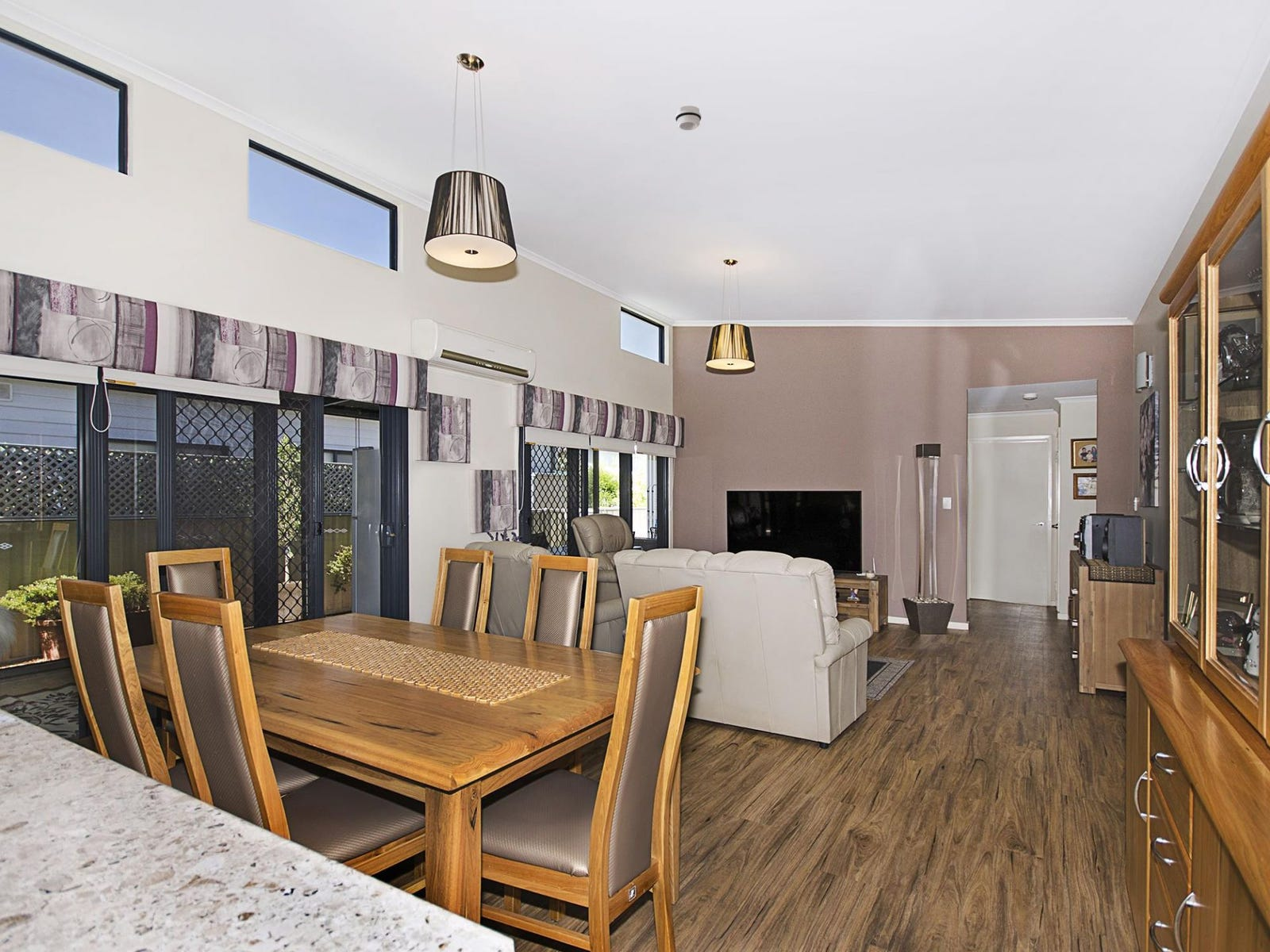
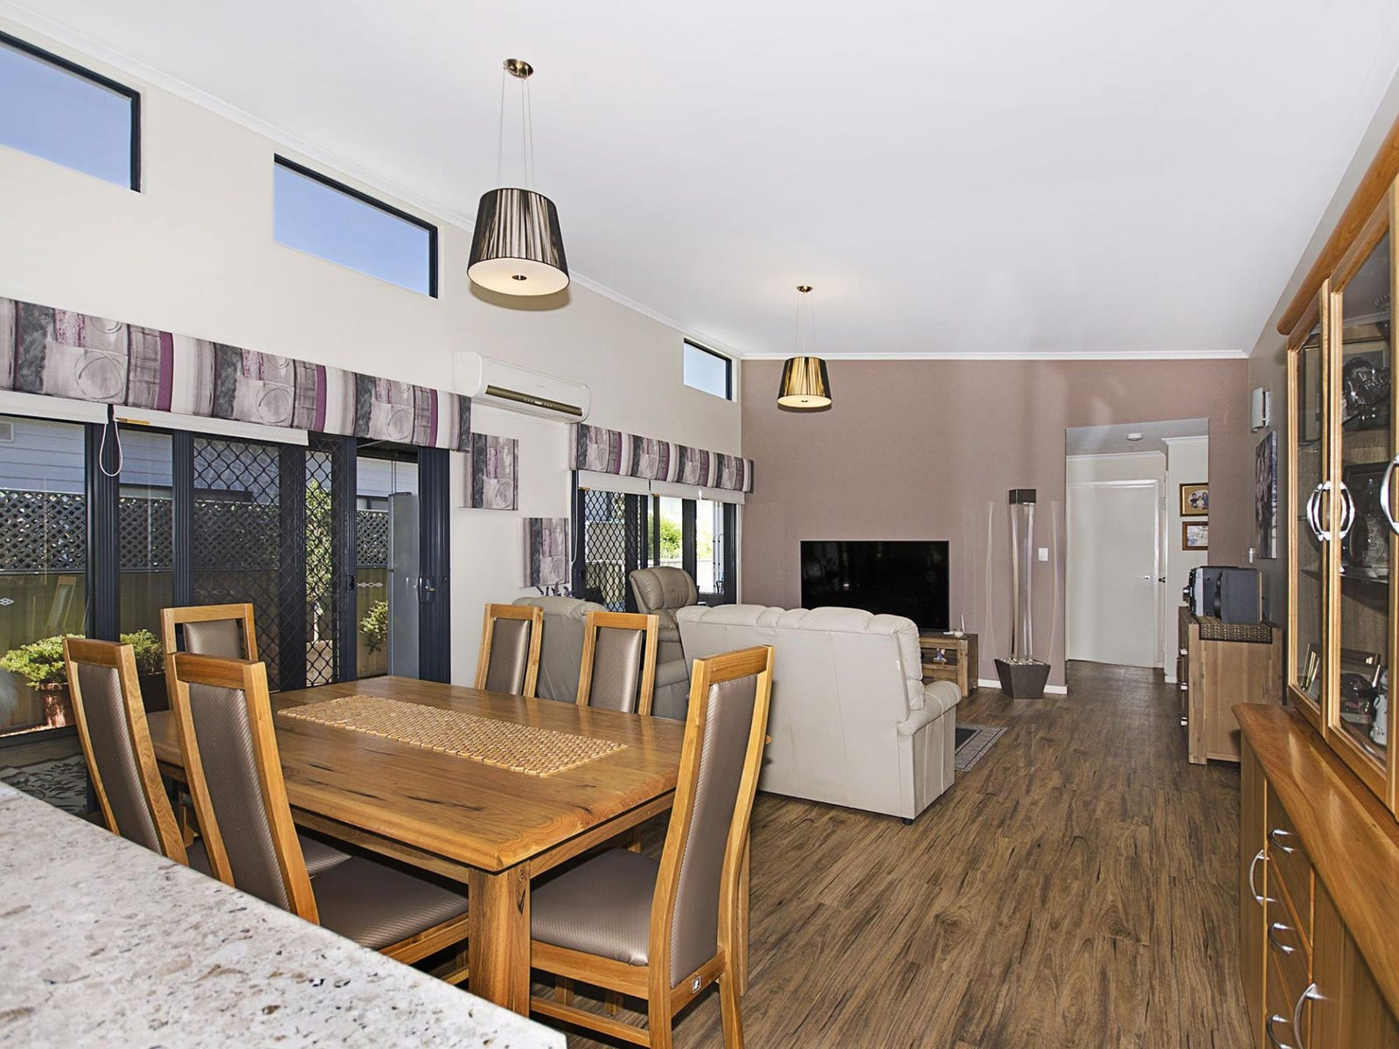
- smoke detector [675,105,702,131]
